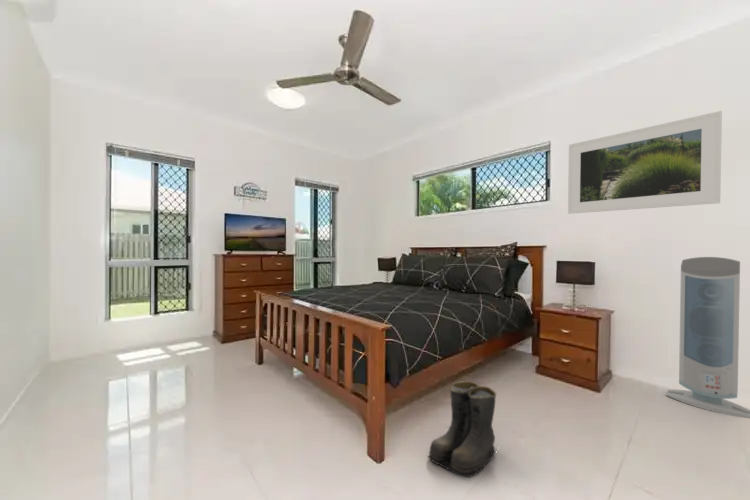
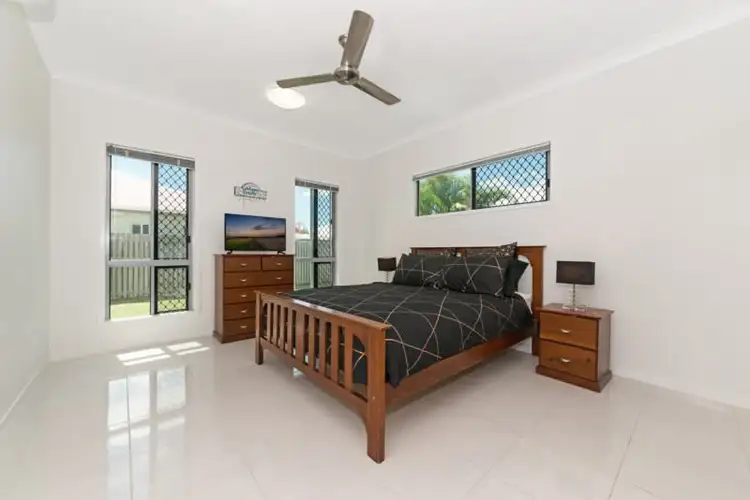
- air purifier [665,256,750,419]
- boots [427,380,497,479]
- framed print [567,110,723,215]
